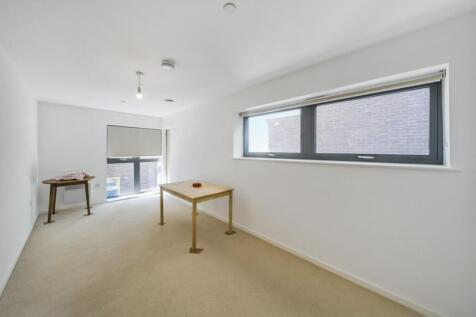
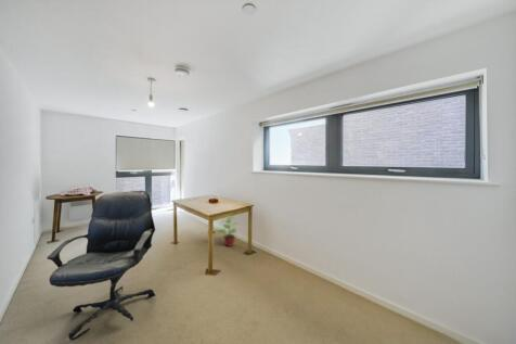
+ potted plant [215,215,242,247]
+ office chair [47,190,156,341]
